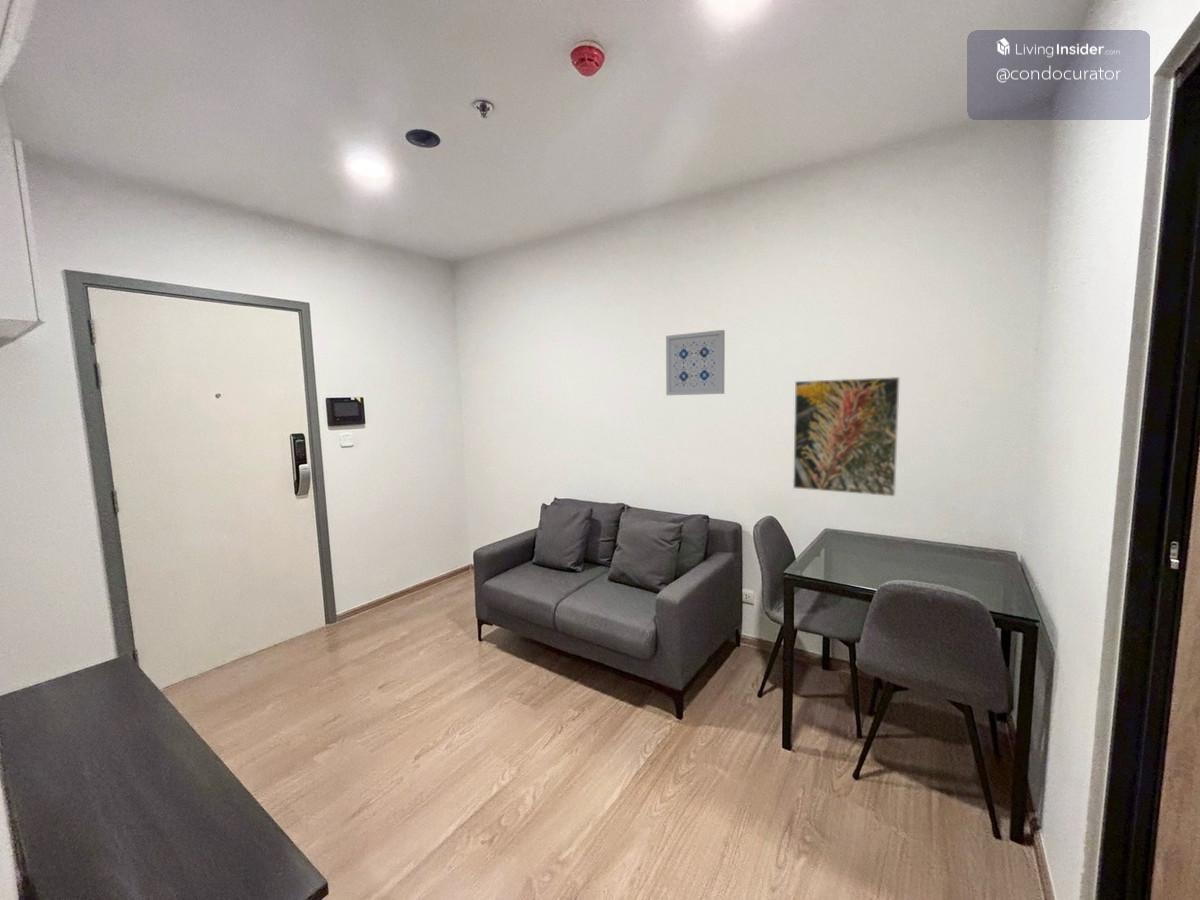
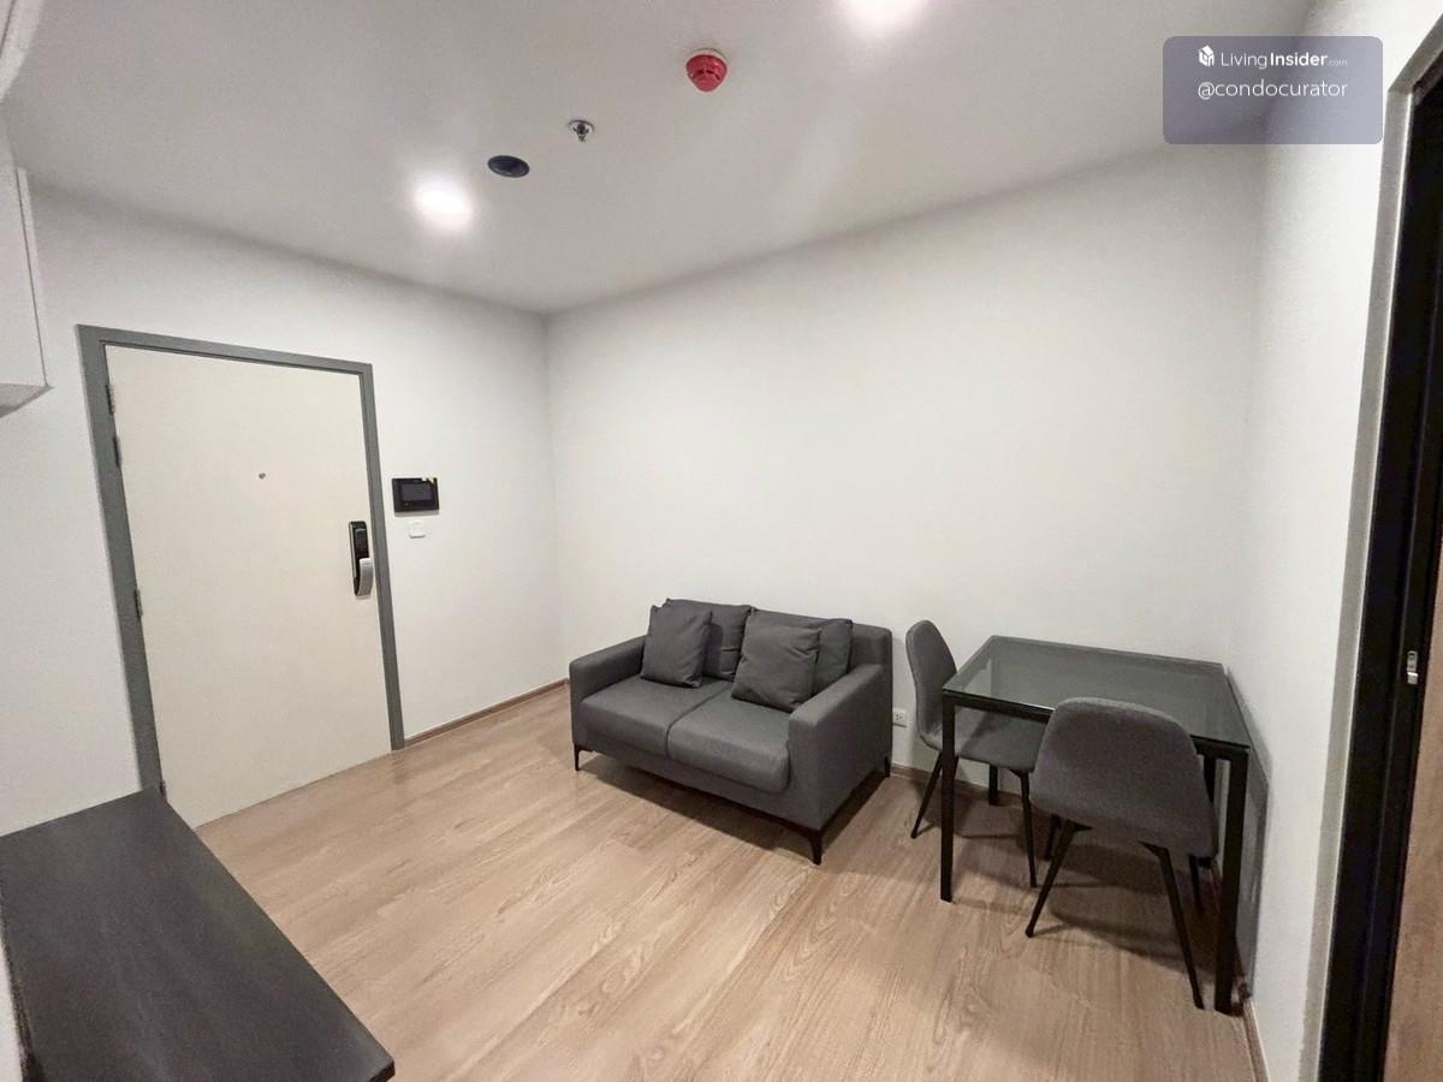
- wall art [665,329,726,396]
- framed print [792,376,901,497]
